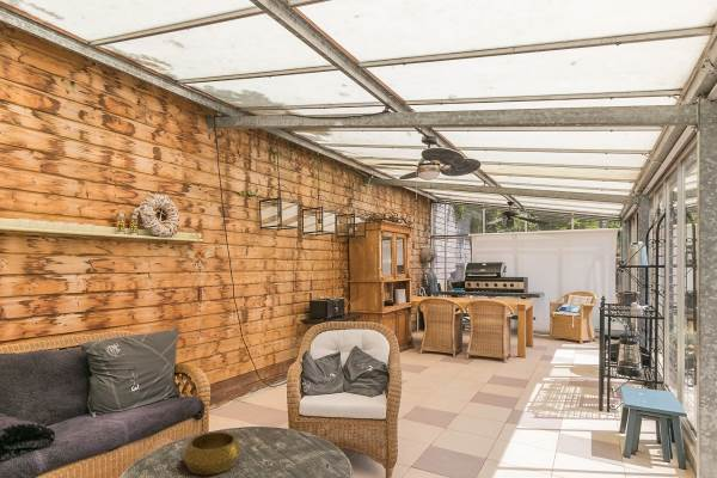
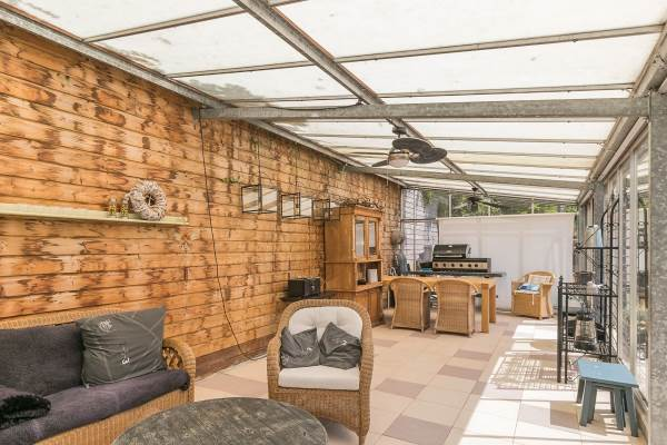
- decorative bowl [182,430,243,476]
